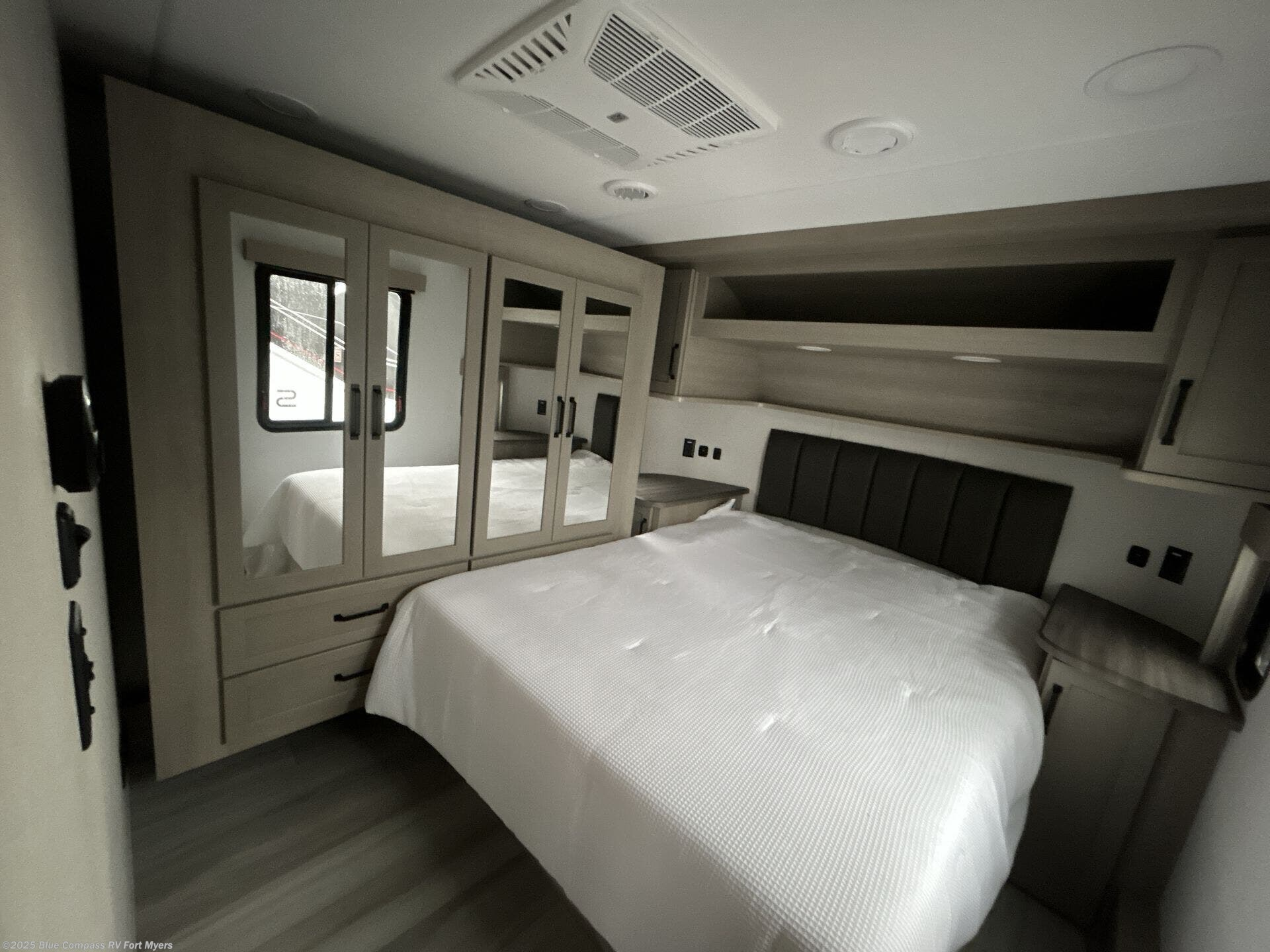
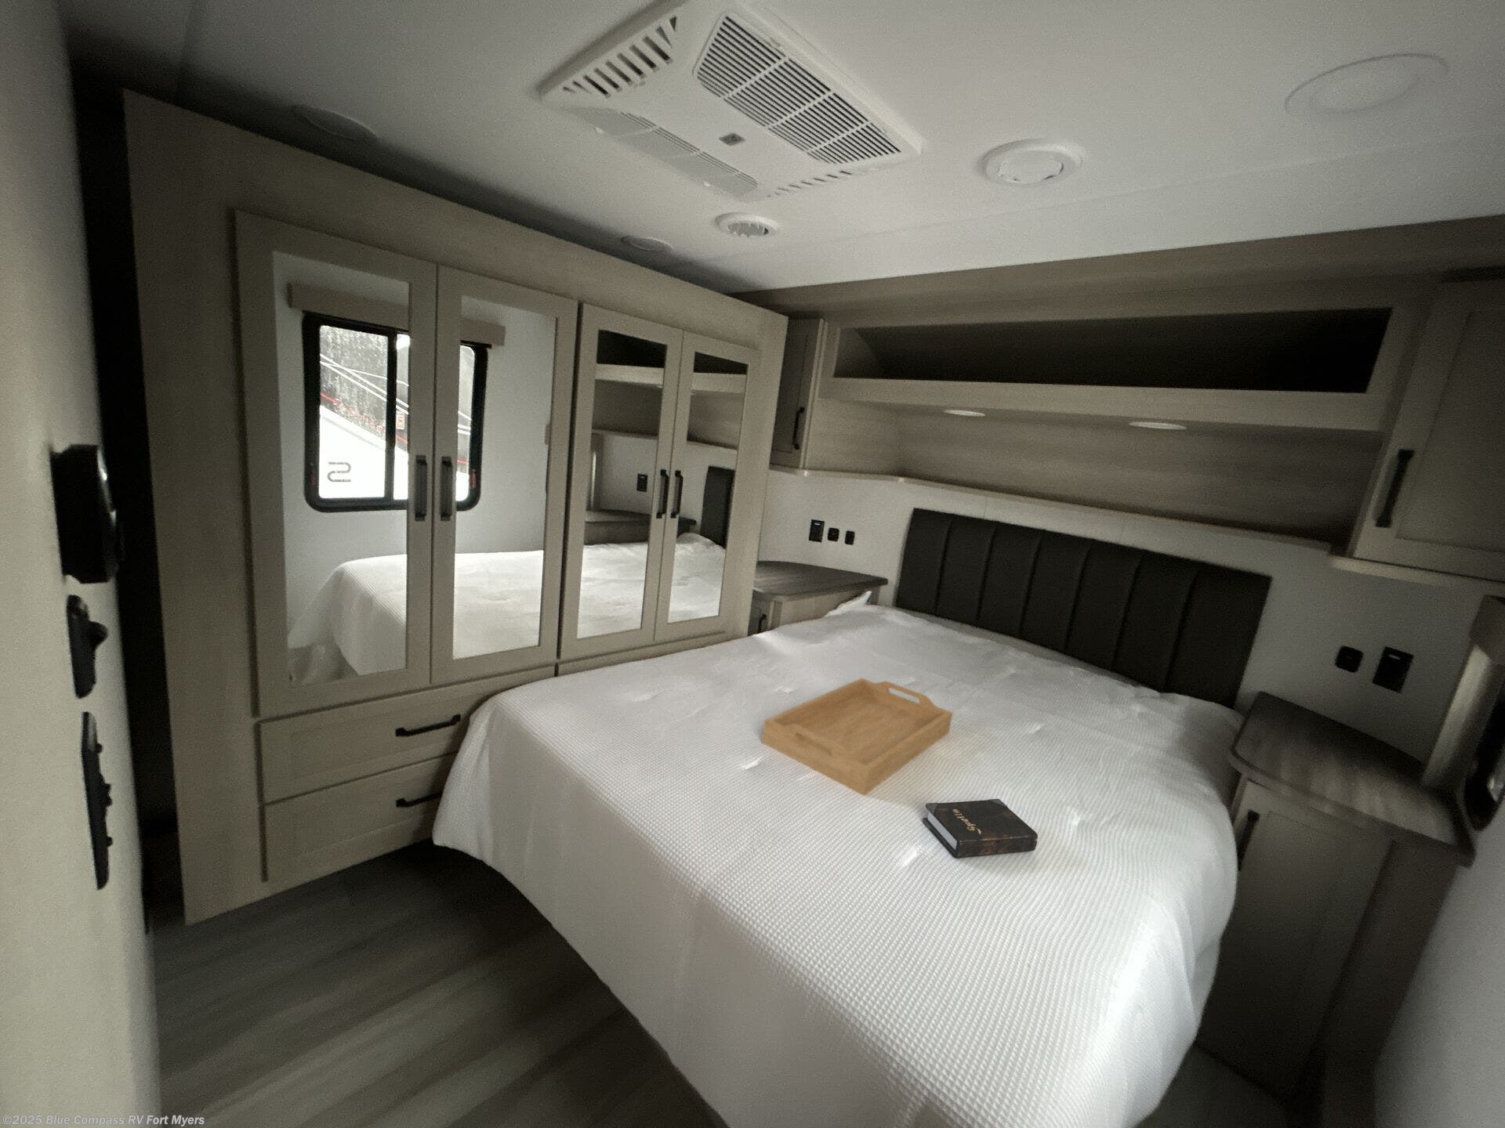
+ serving tray [761,677,953,796]
+ hardback book [922,799,1038,859]
